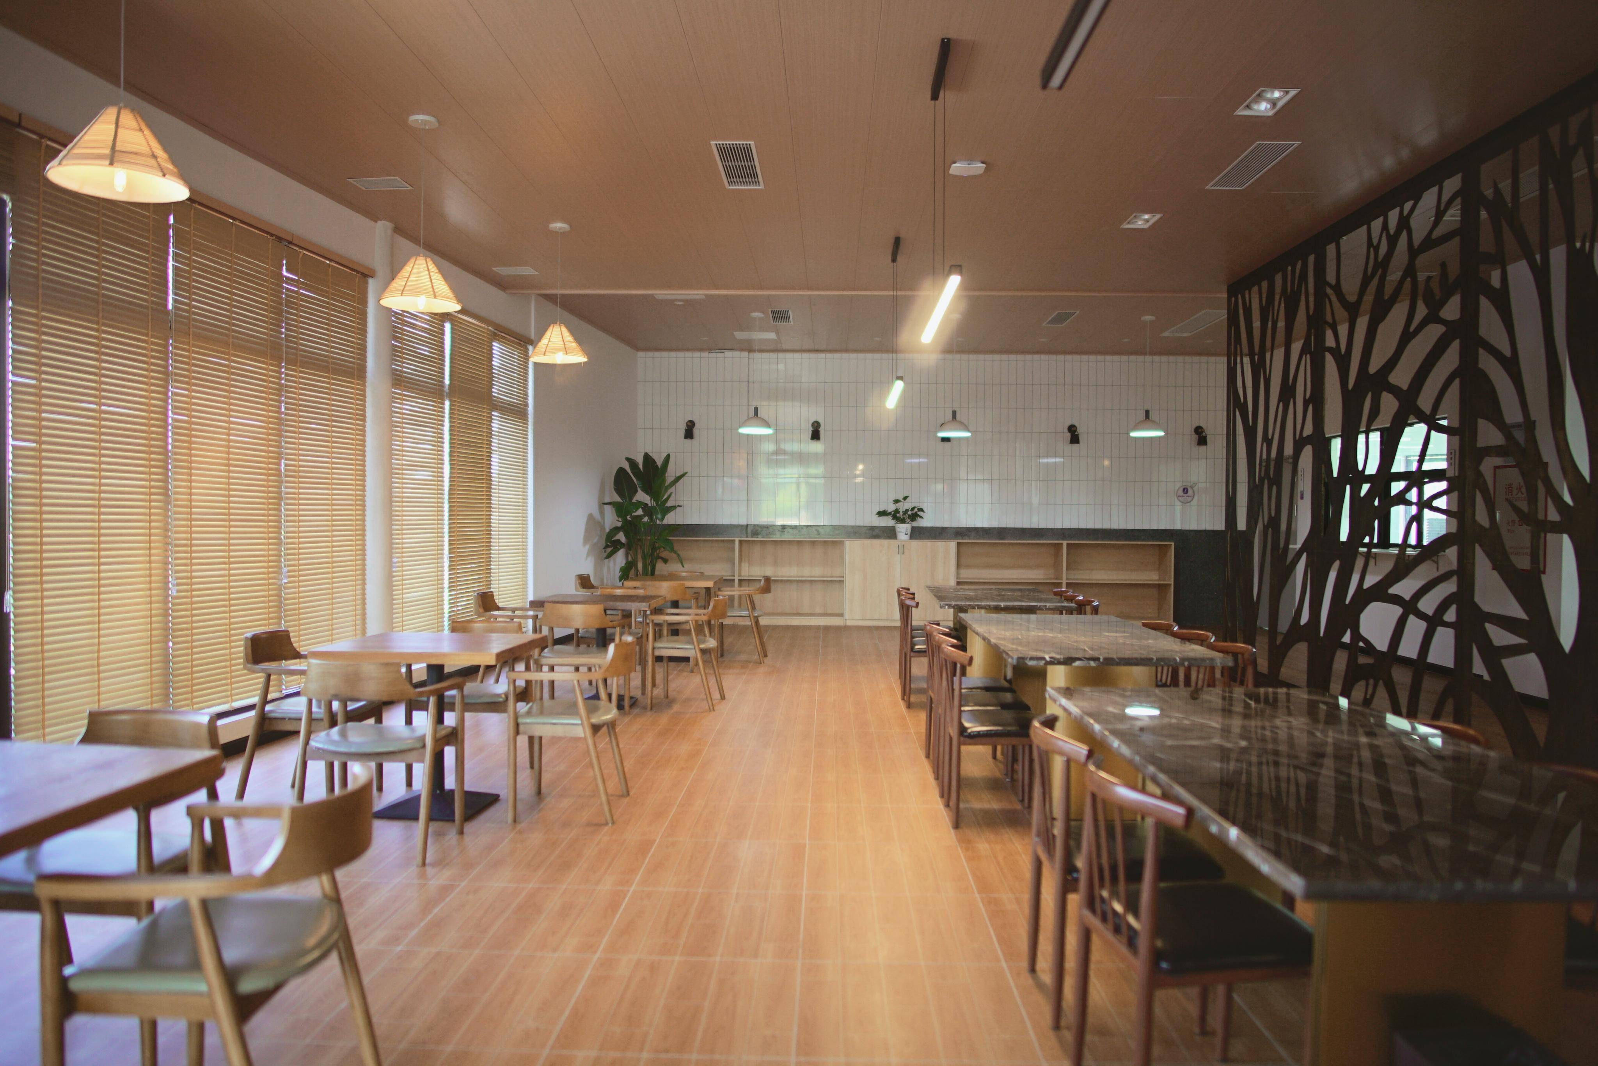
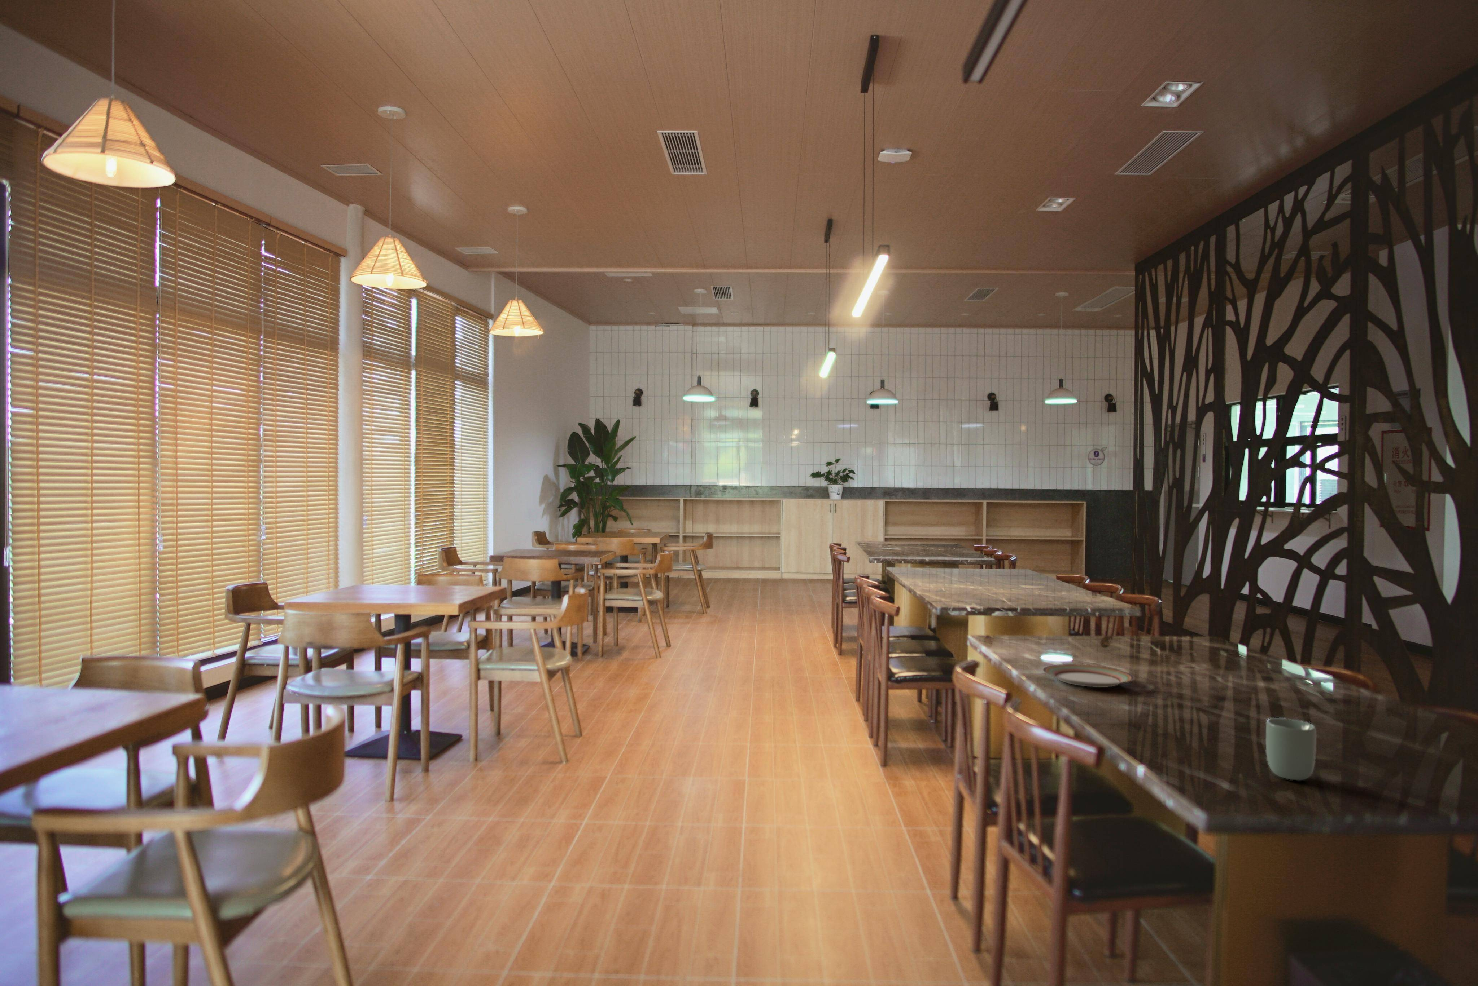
+ cup [1265,717,1316,781]
+ plate [1043,664,1134,688]
